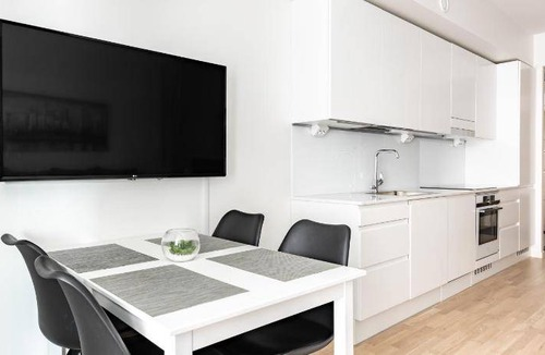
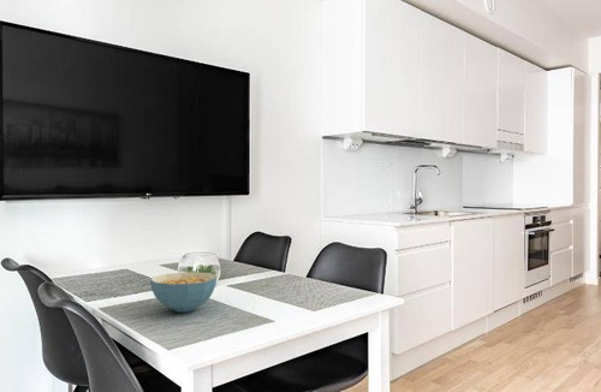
+ cereal bowl [149,271,219,313]
